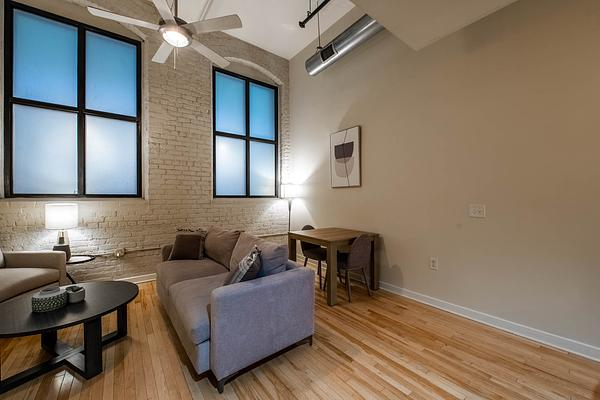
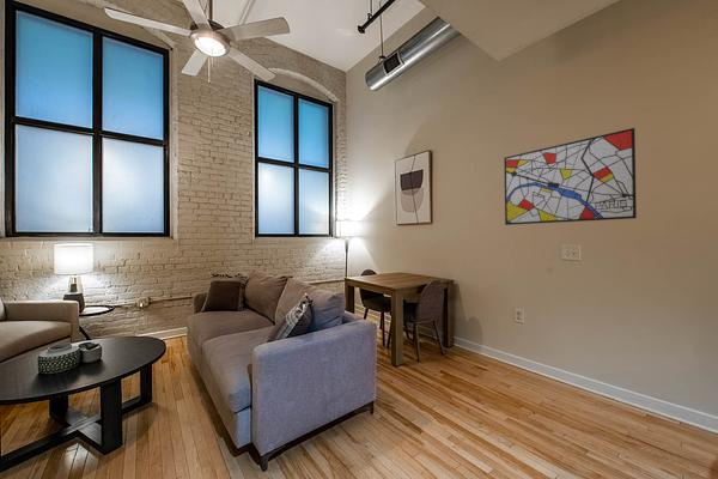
+ wall art [503,127,638,226]
